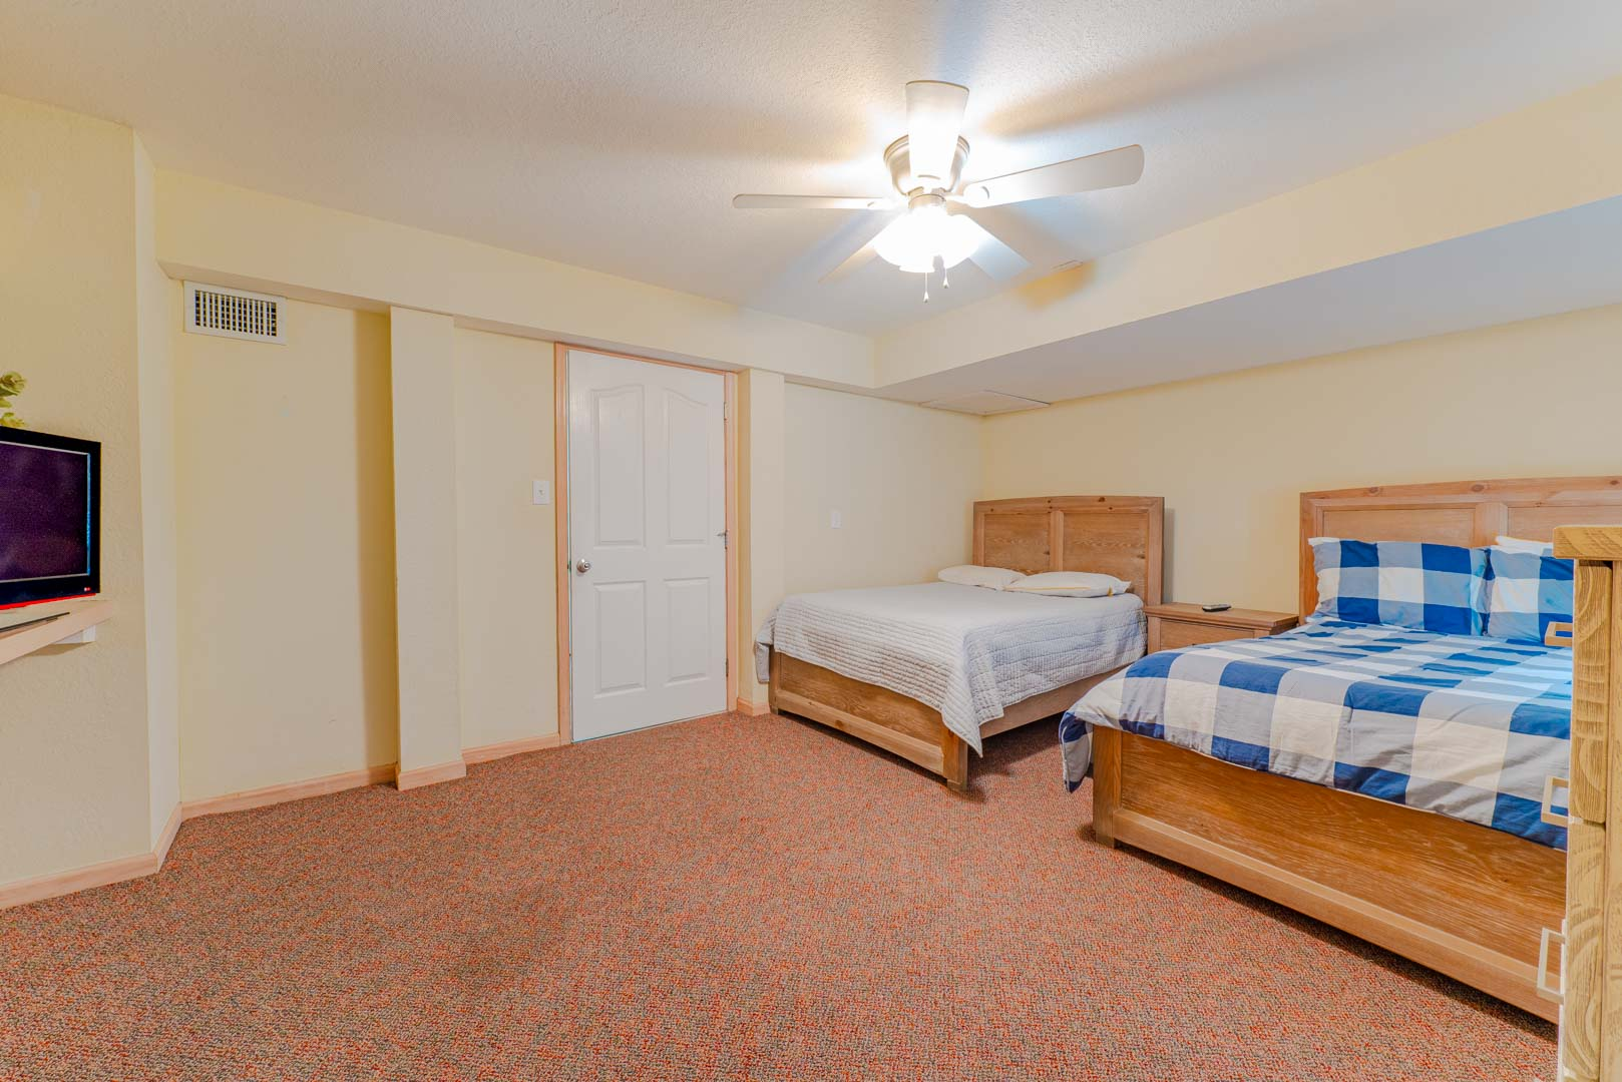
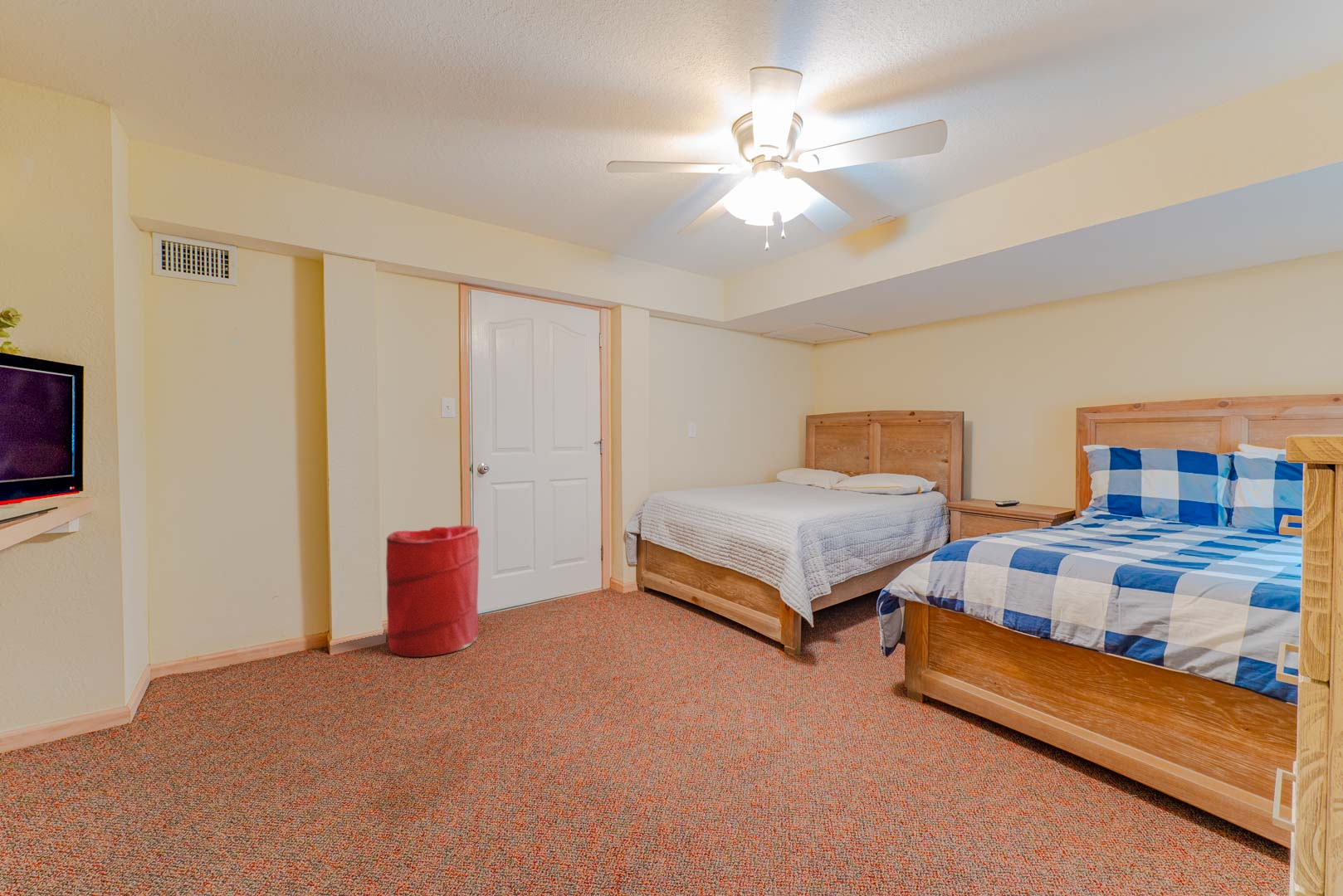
+ laundry hamper [385,524,480,658]
